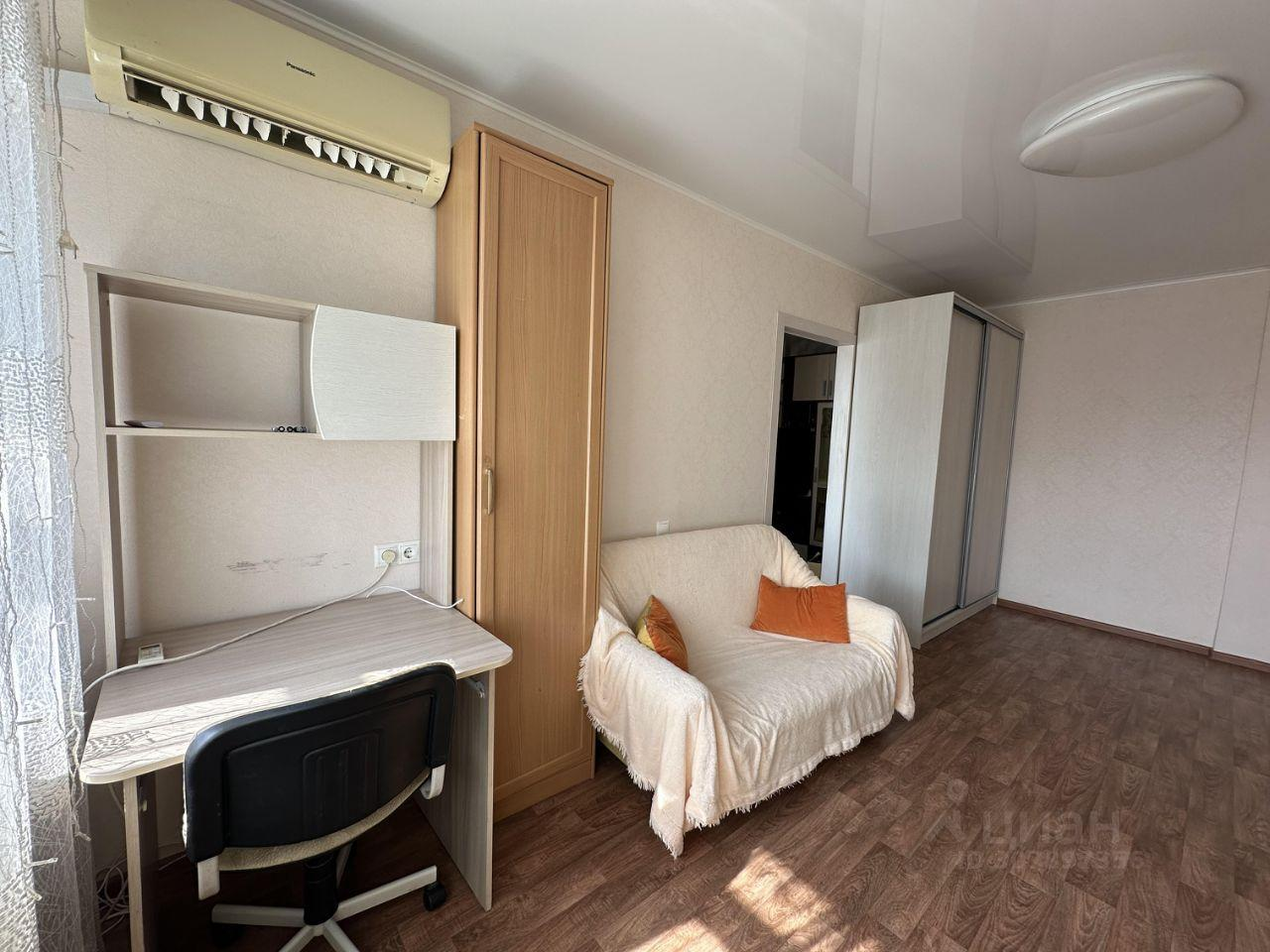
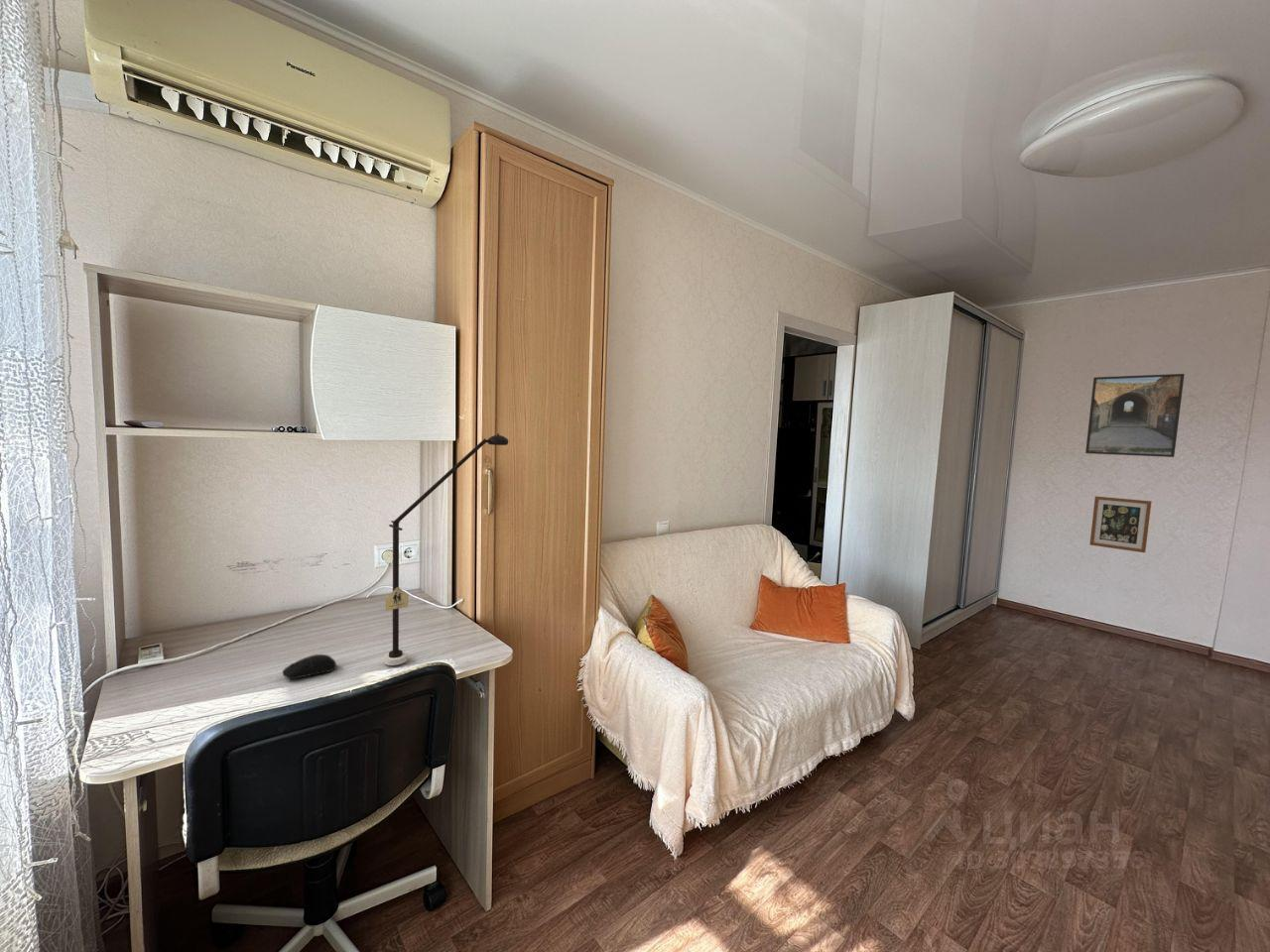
+ wall art [1088,495,1153,553]
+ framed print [1084,373,1186,458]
+ computer mouse [282,654,337,680]
+ desk lamp [383,432,509,666]
